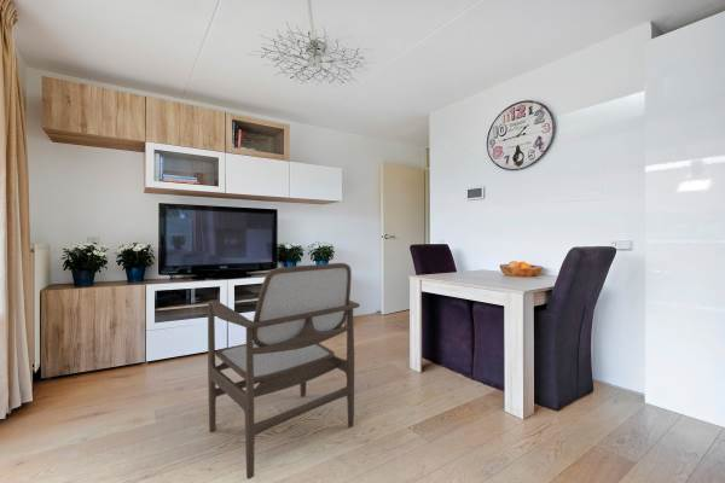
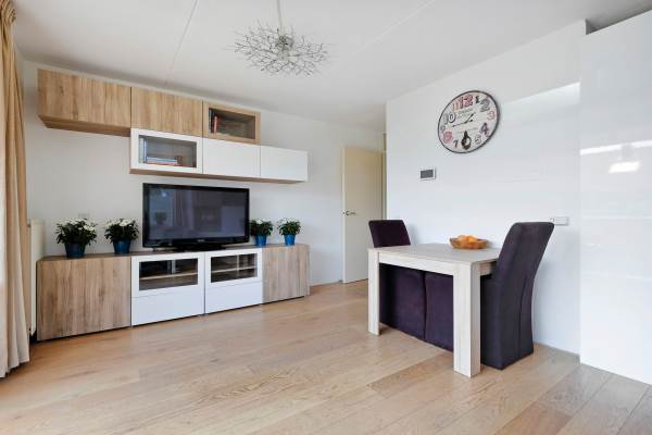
- armchair [207,262,361,481]
